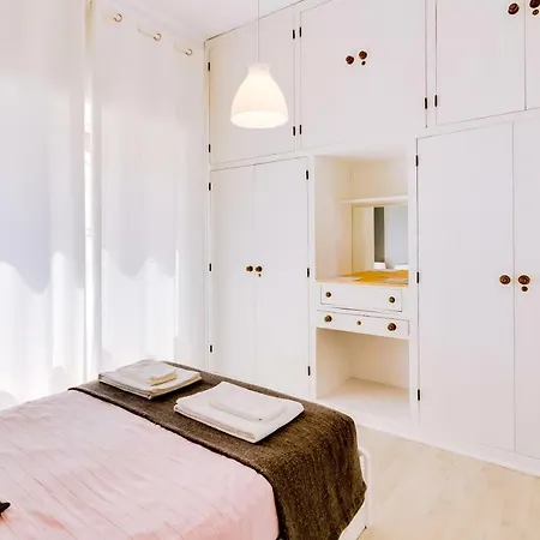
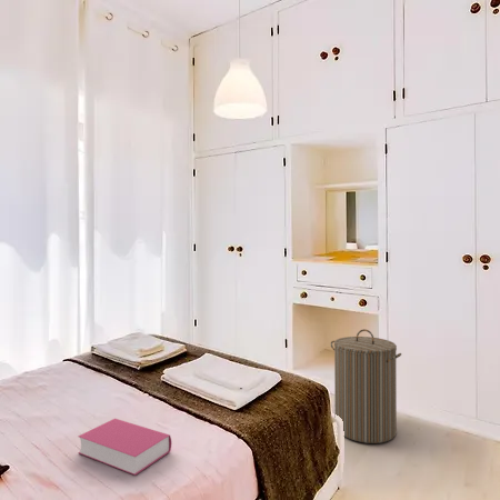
+ book [77,418,172,477]
+ laundry hamper [330,328,402,444]
